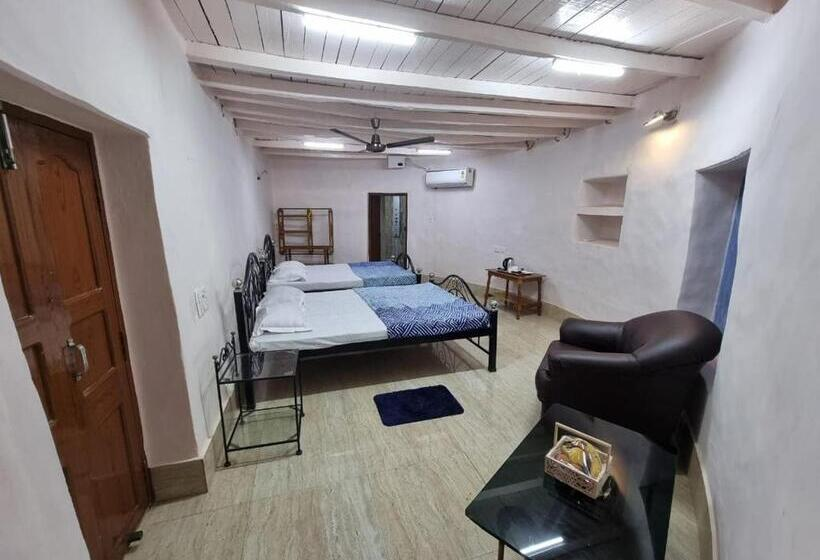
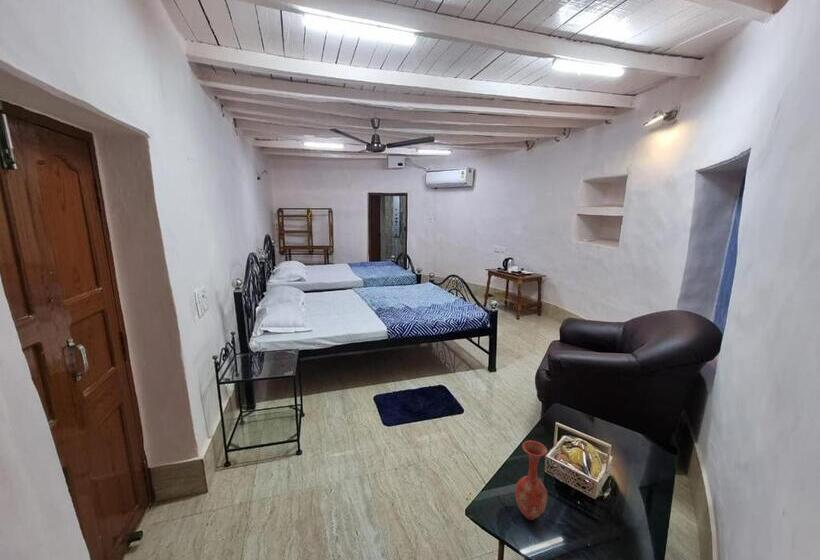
+ vase [514,440,549,521]
